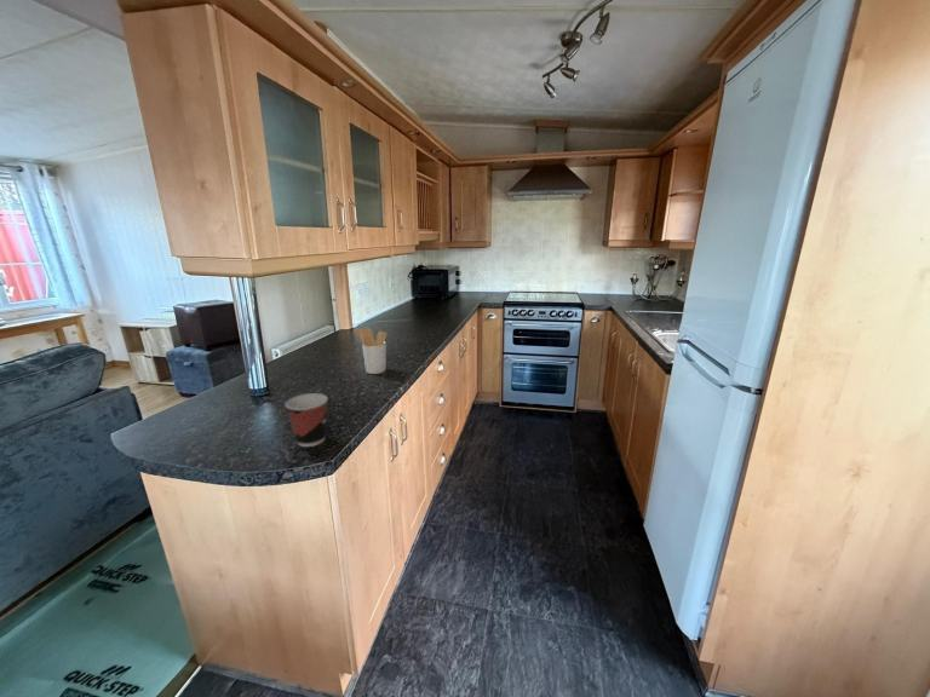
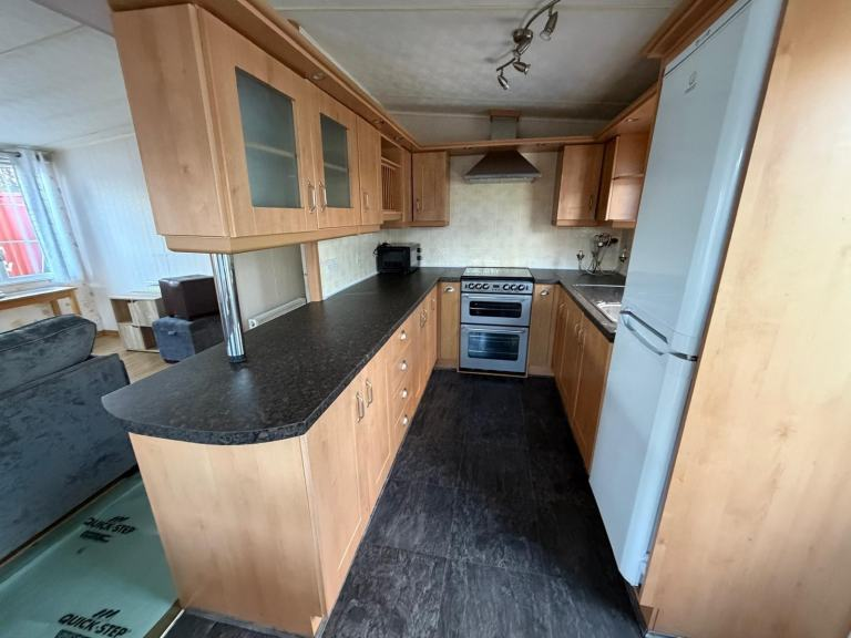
- utensil holder [354,327,388,375]
- cup [285,392,329,448]
